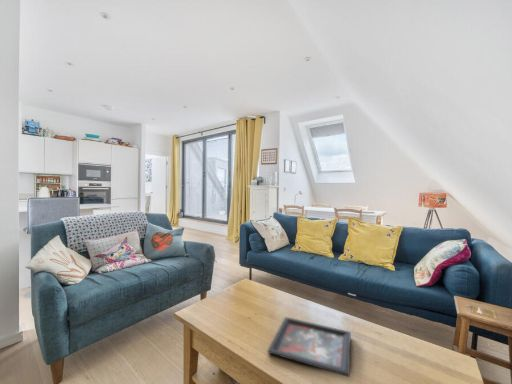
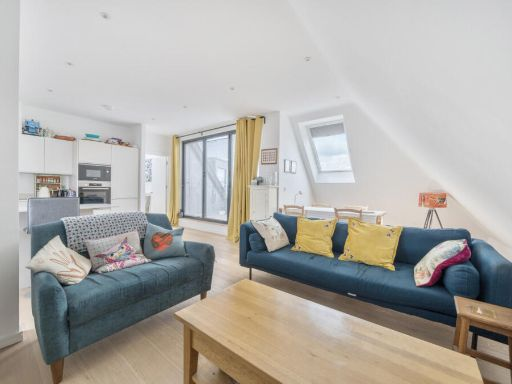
- decorative tray [267,316,352,378]
